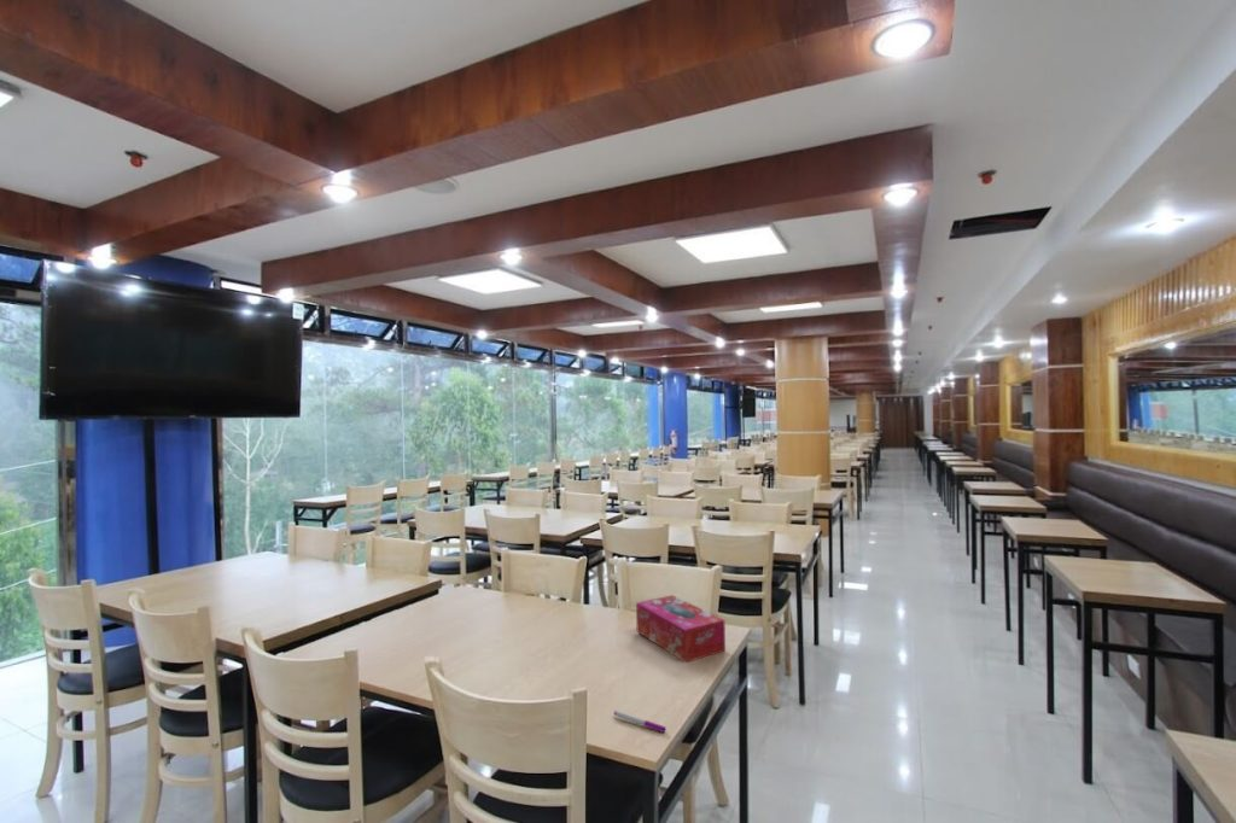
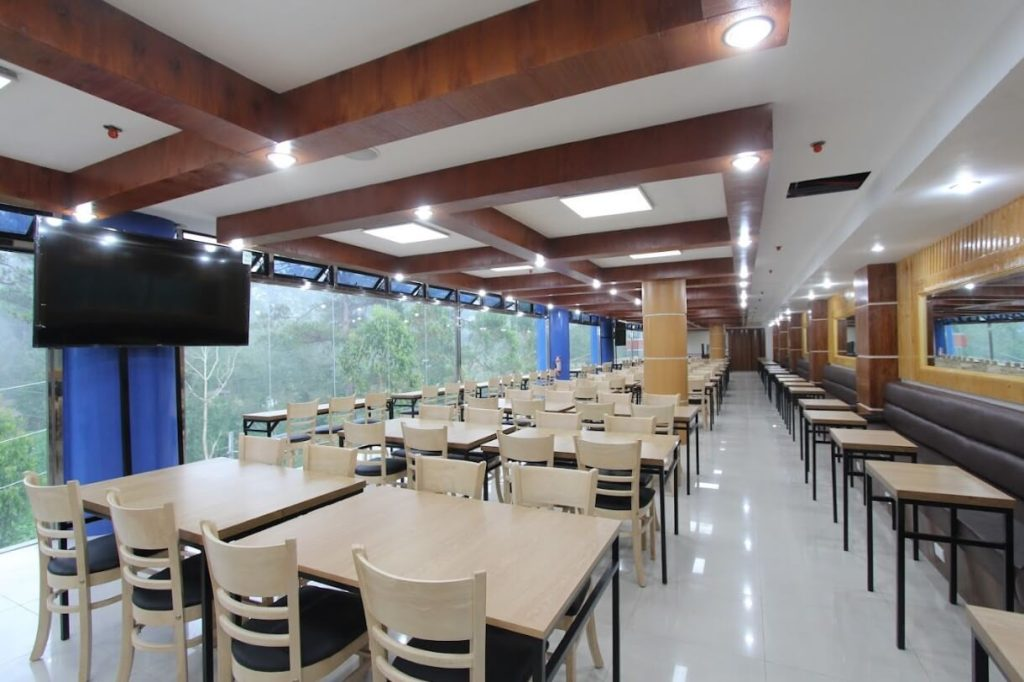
- tissue box [635,594,727,664]
- pen [613,710,667,734]
